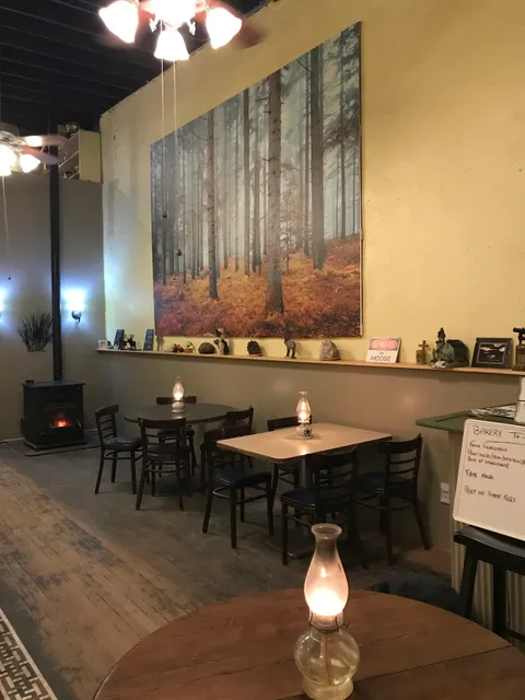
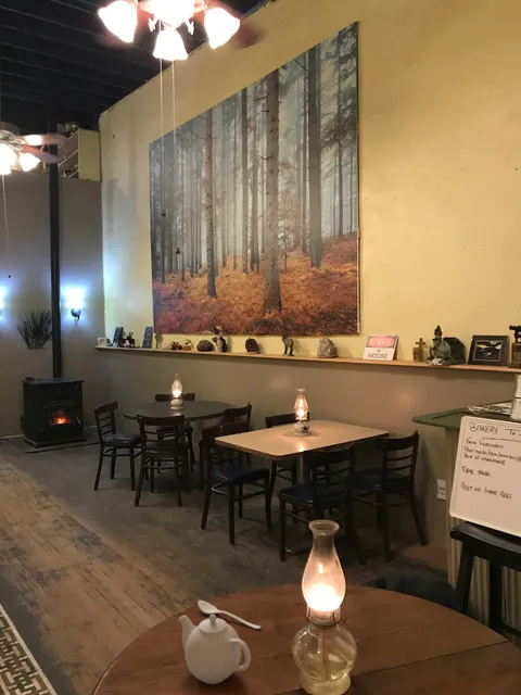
+ teapot [177,614,252,685]
+ spoon [196,599,262,630]
